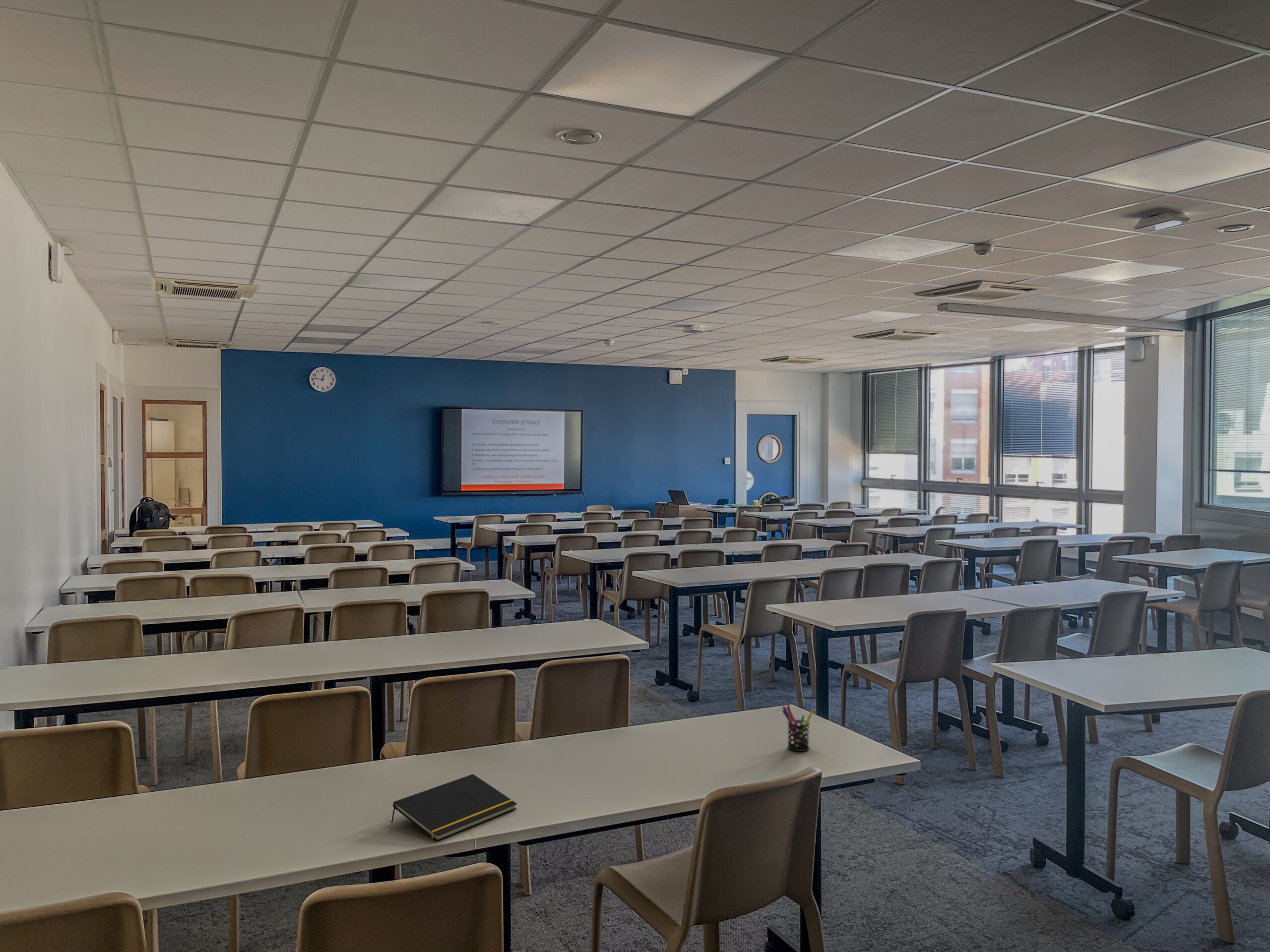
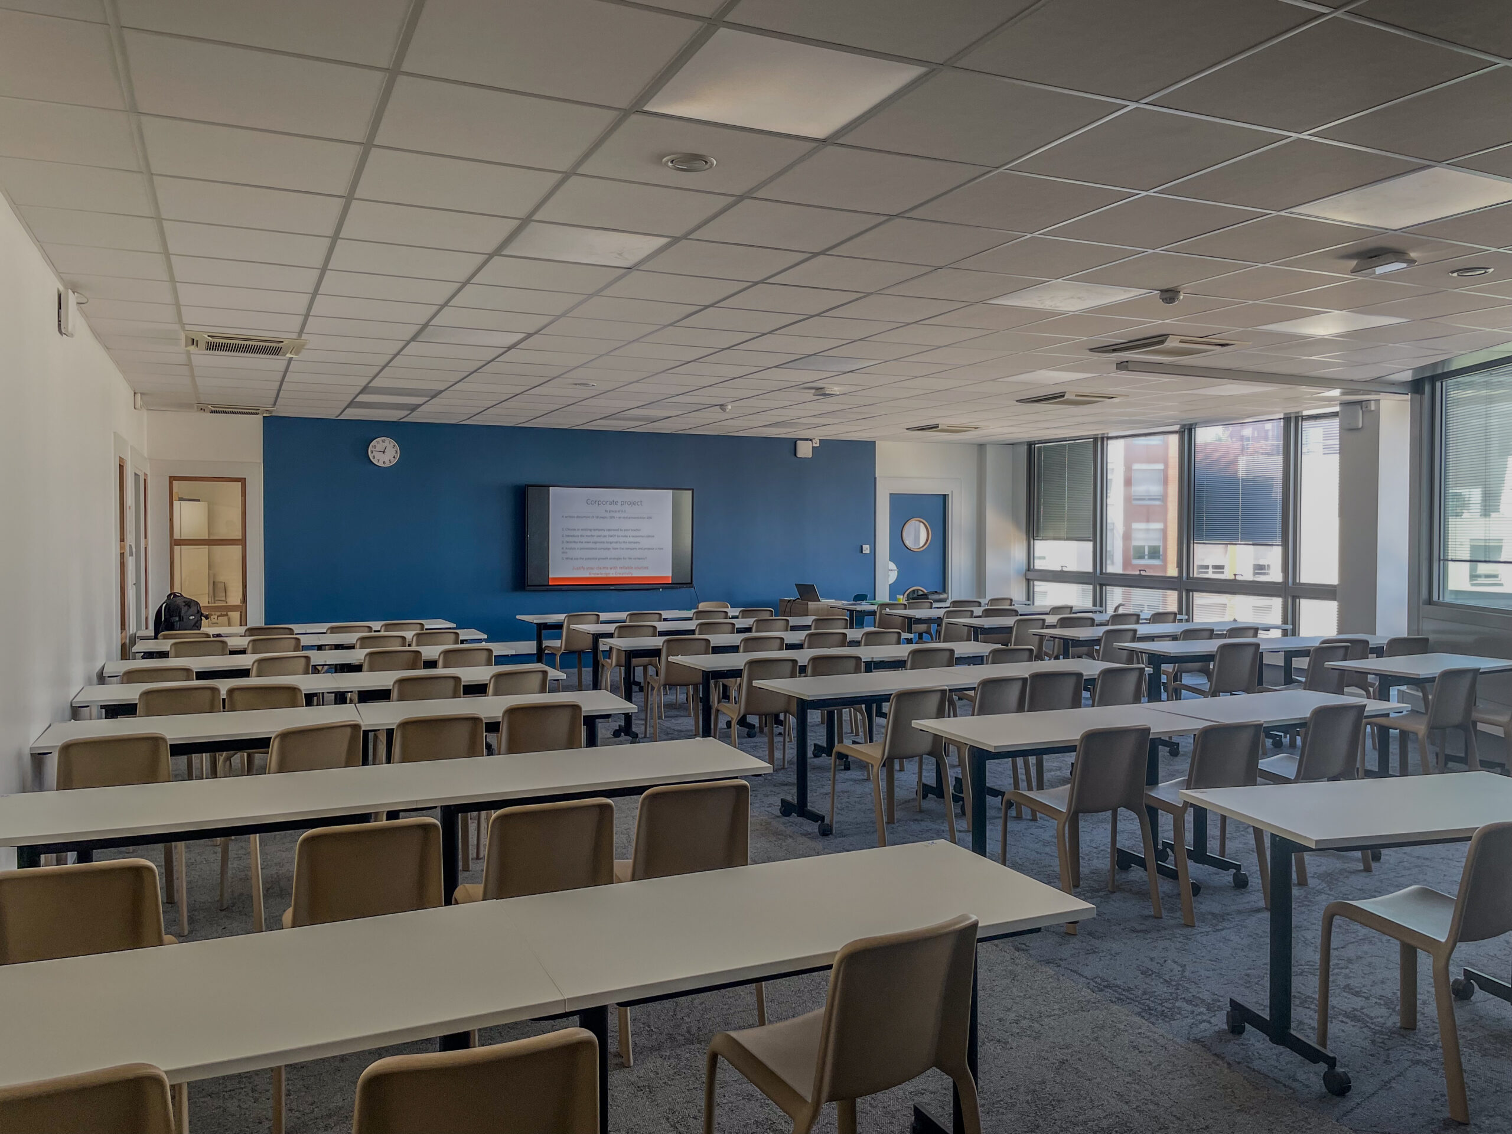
- notepad [390,774,517,842]
- pen holder [781,704,815,752]
